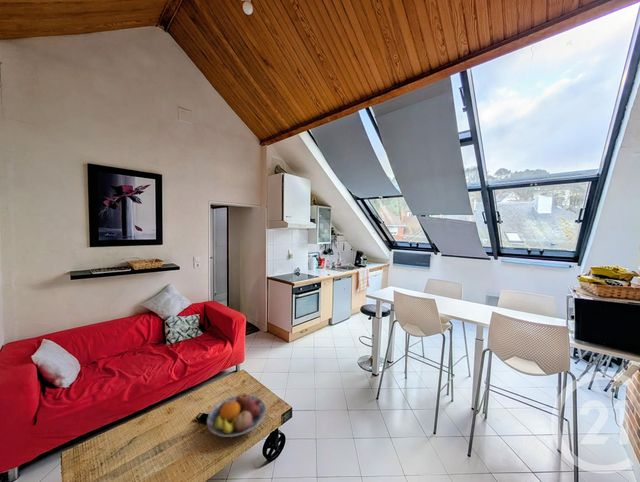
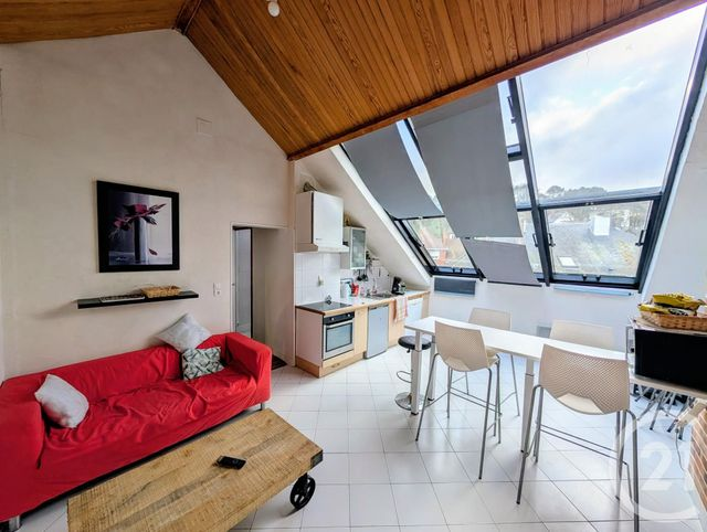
- fruit bowl [206,392,267,438]
